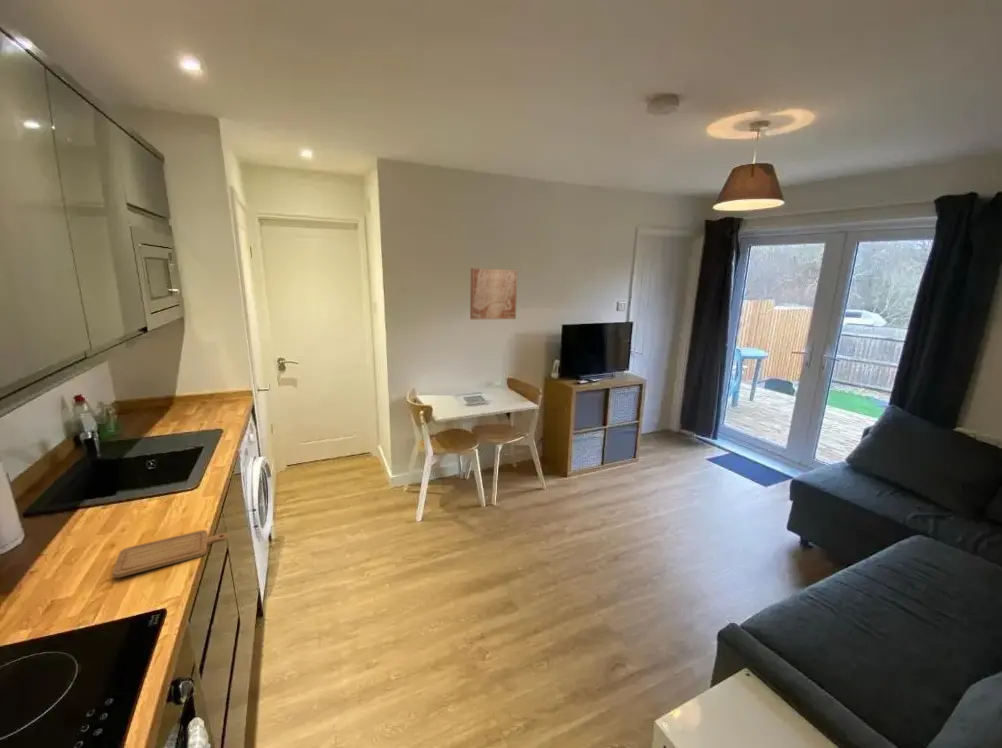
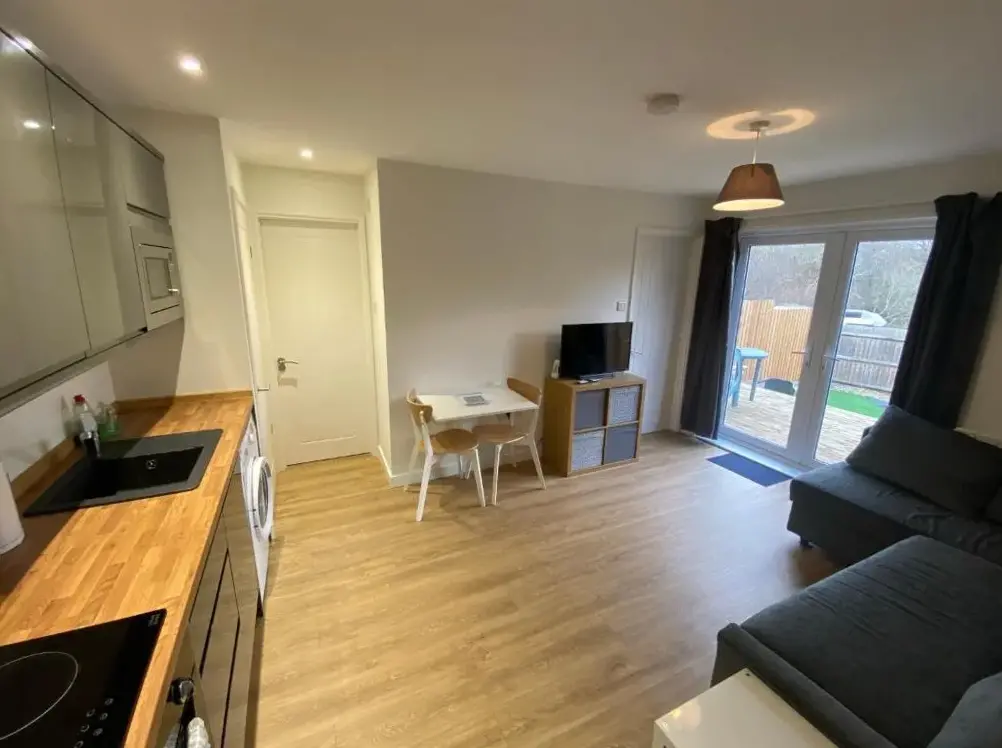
- wall art [469,267,518,320]
- chopping board [112,529,229,579]
